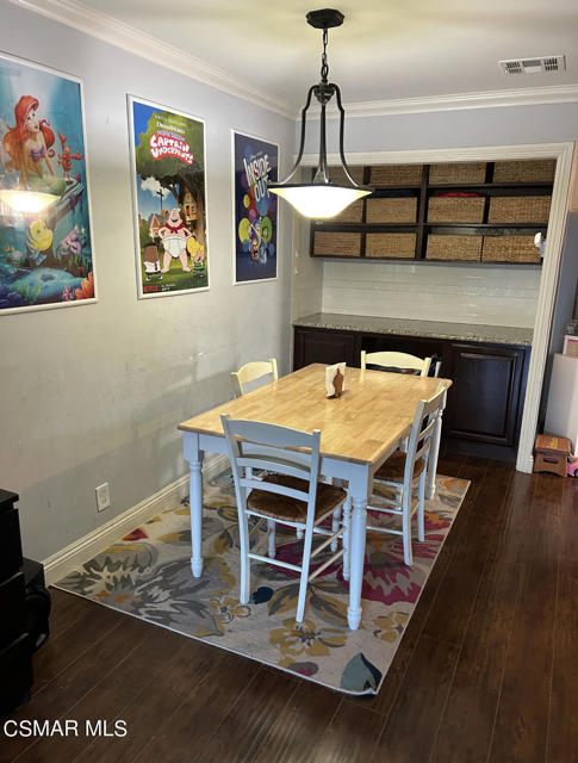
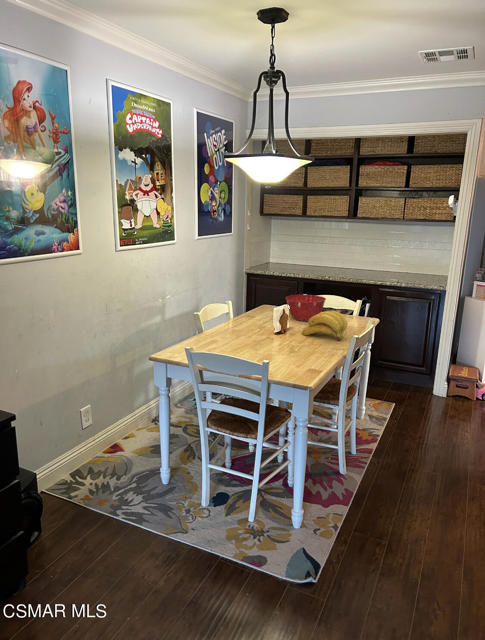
+ banana bunch [301,310,348,342]
+ mixing bowl [285,294,327,322]
